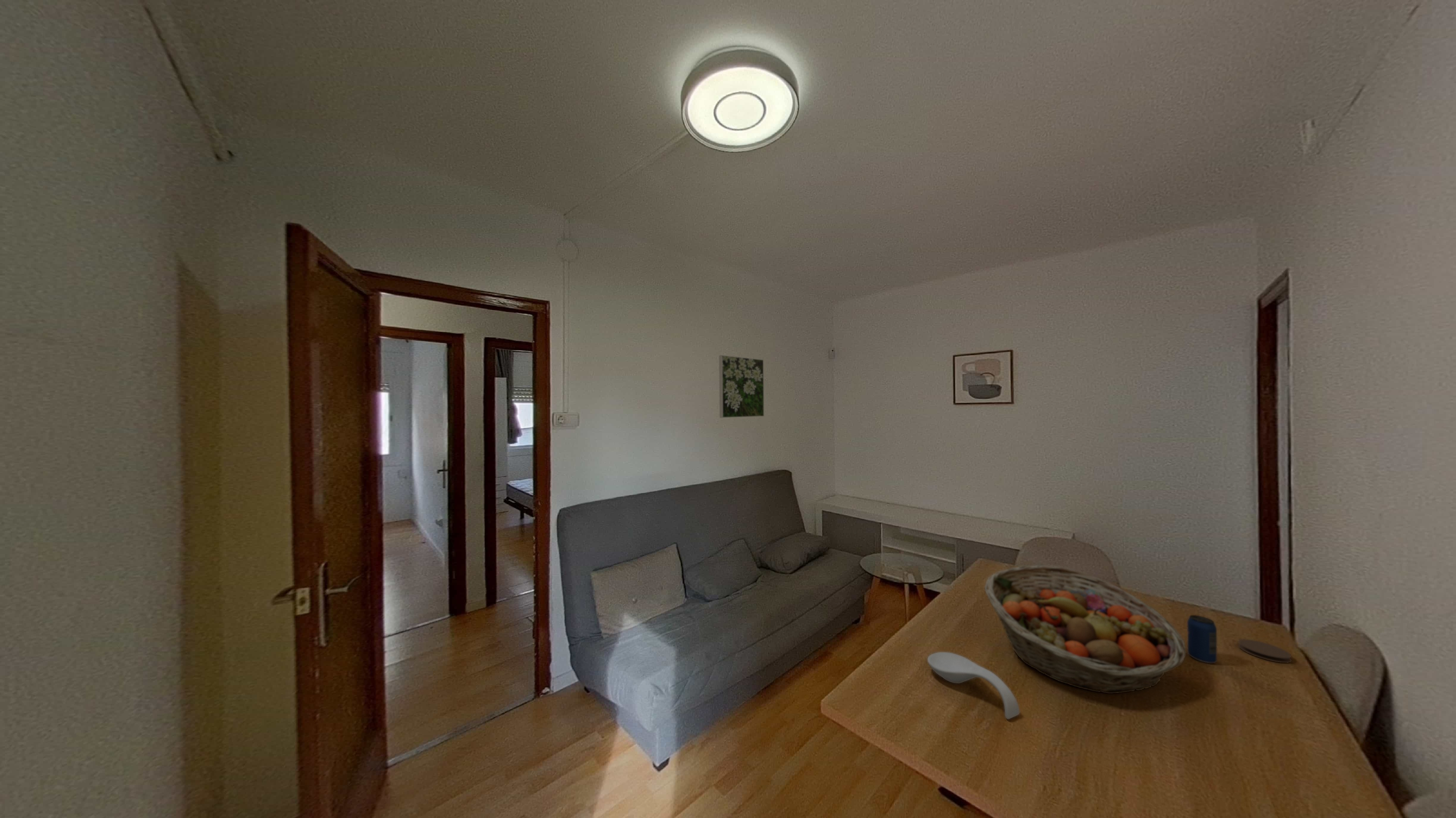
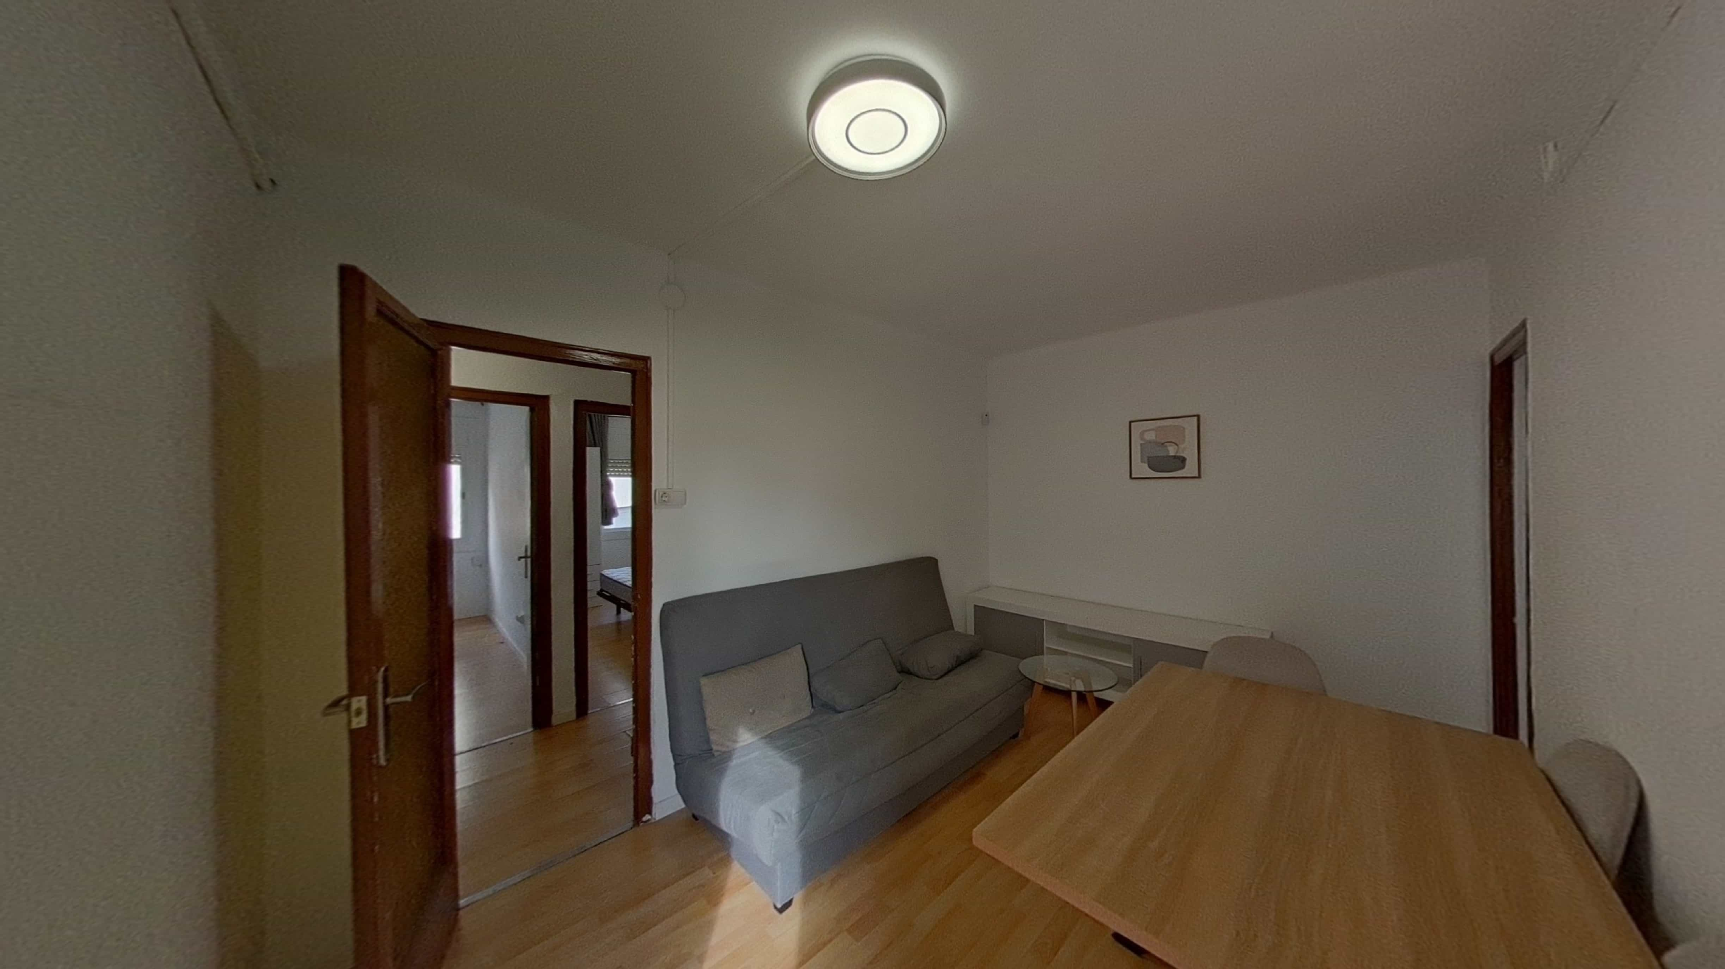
- coaster [1238,639,1292,663]
- fruit basket [984,565,1187,694]
- beverage can [1187,615,1217,663]
- spoon rest [927,652,1020,720]
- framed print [719,355,765,418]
